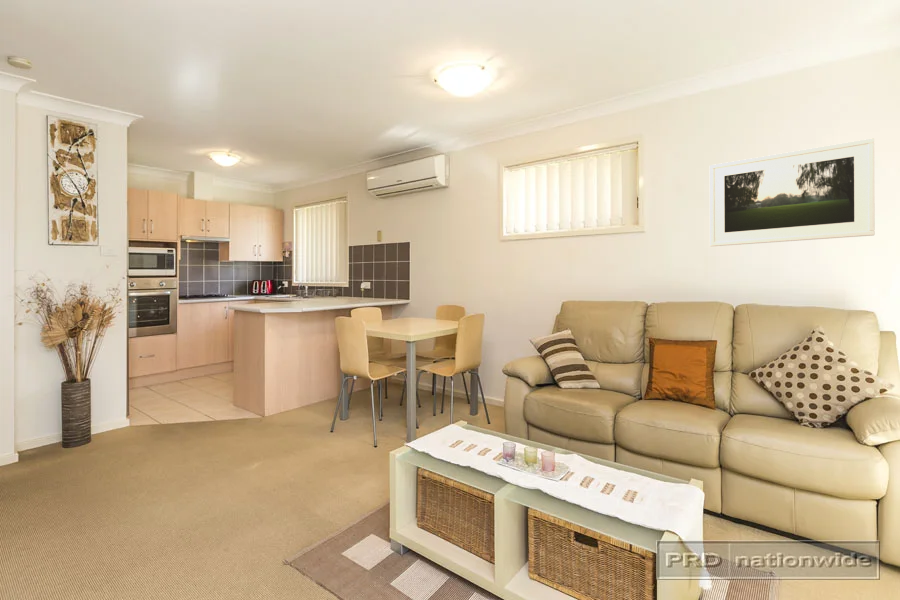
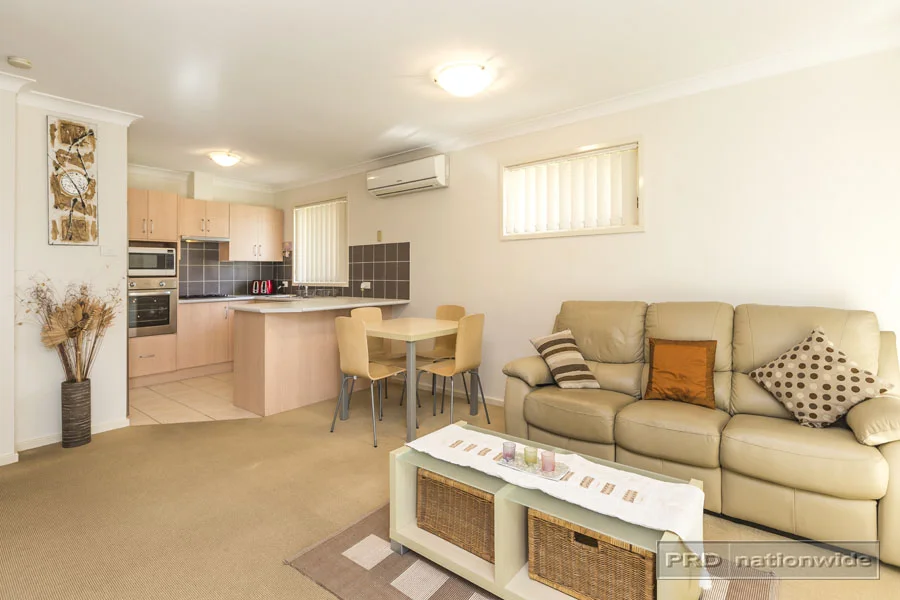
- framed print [709,137,876,247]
